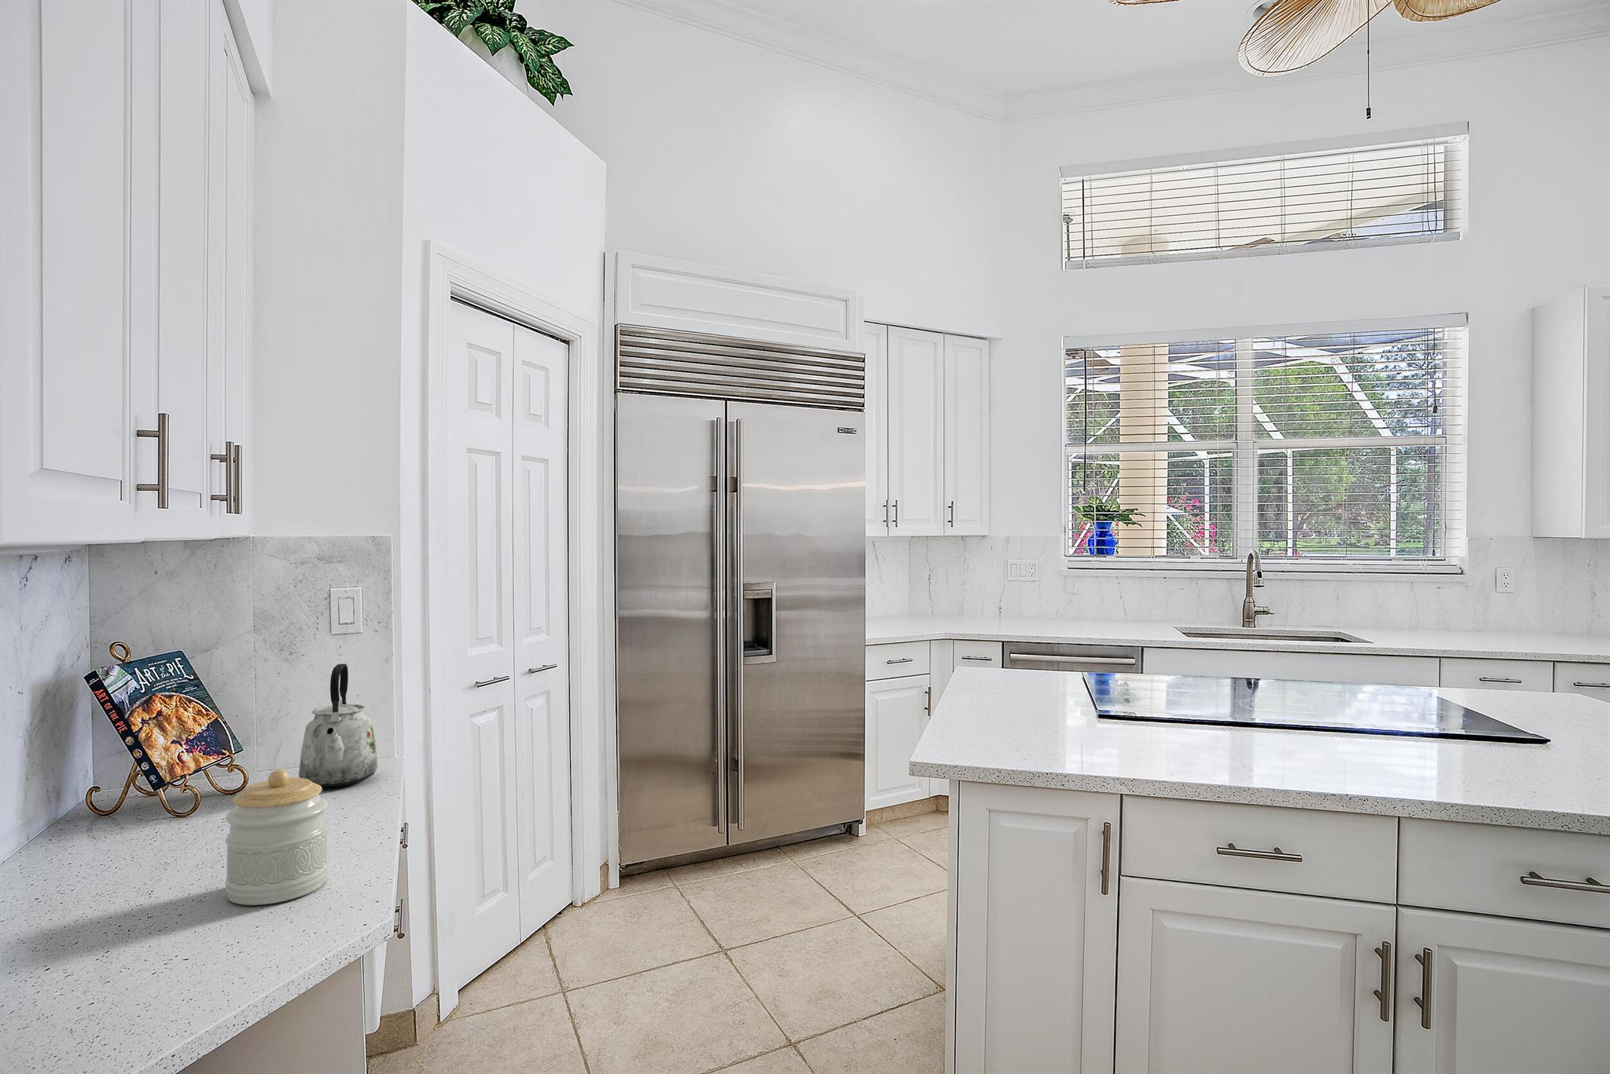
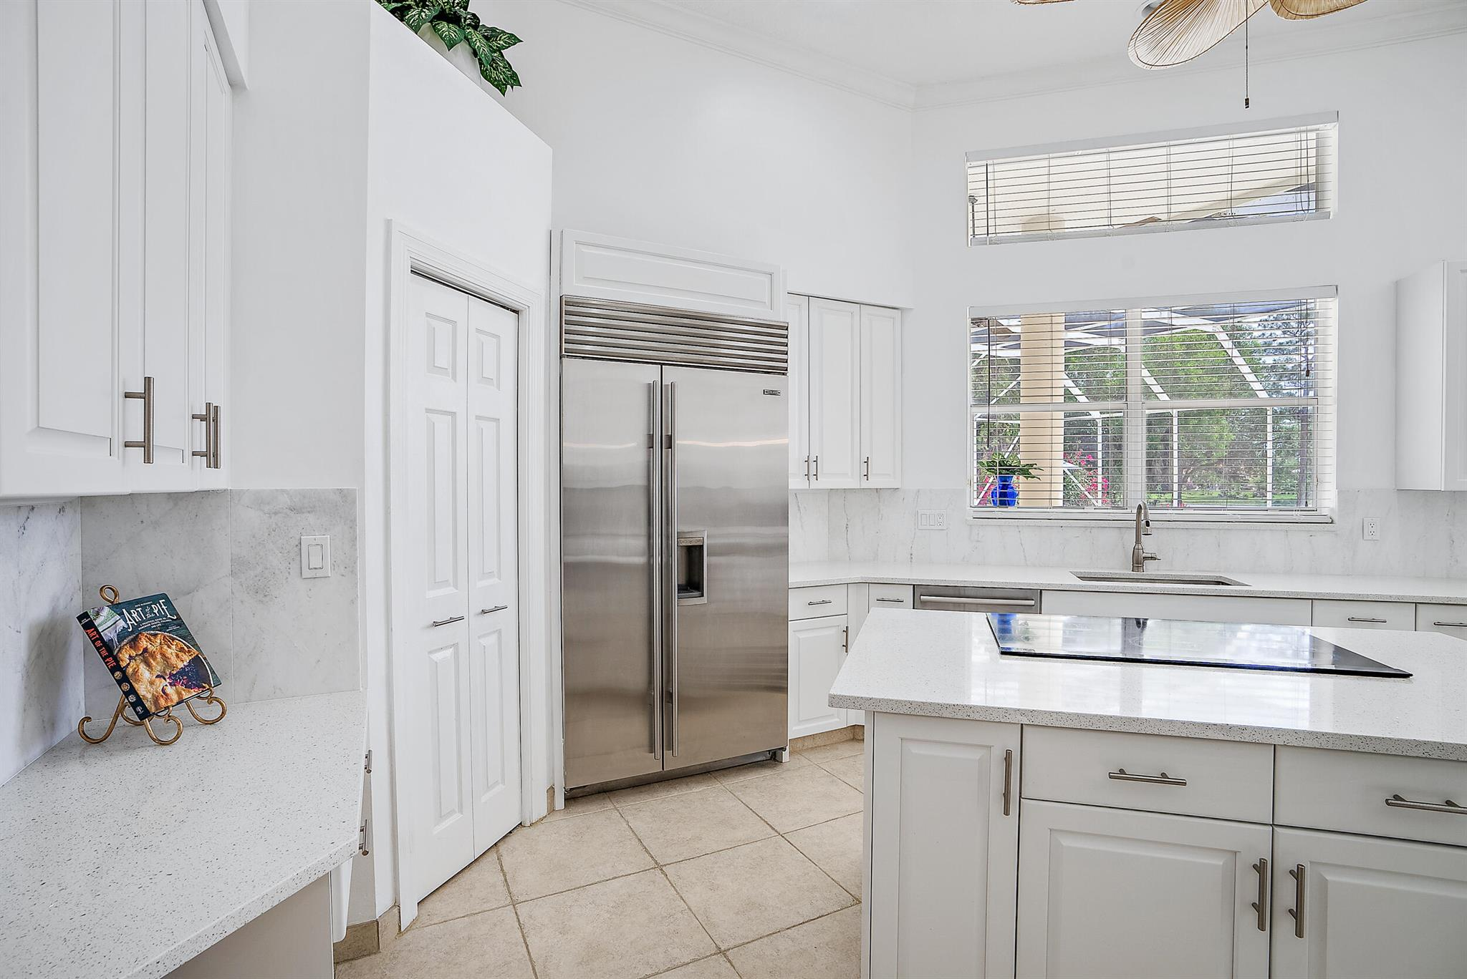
- kettle [298,663,378,789]
- jar [224,768,330,906]
